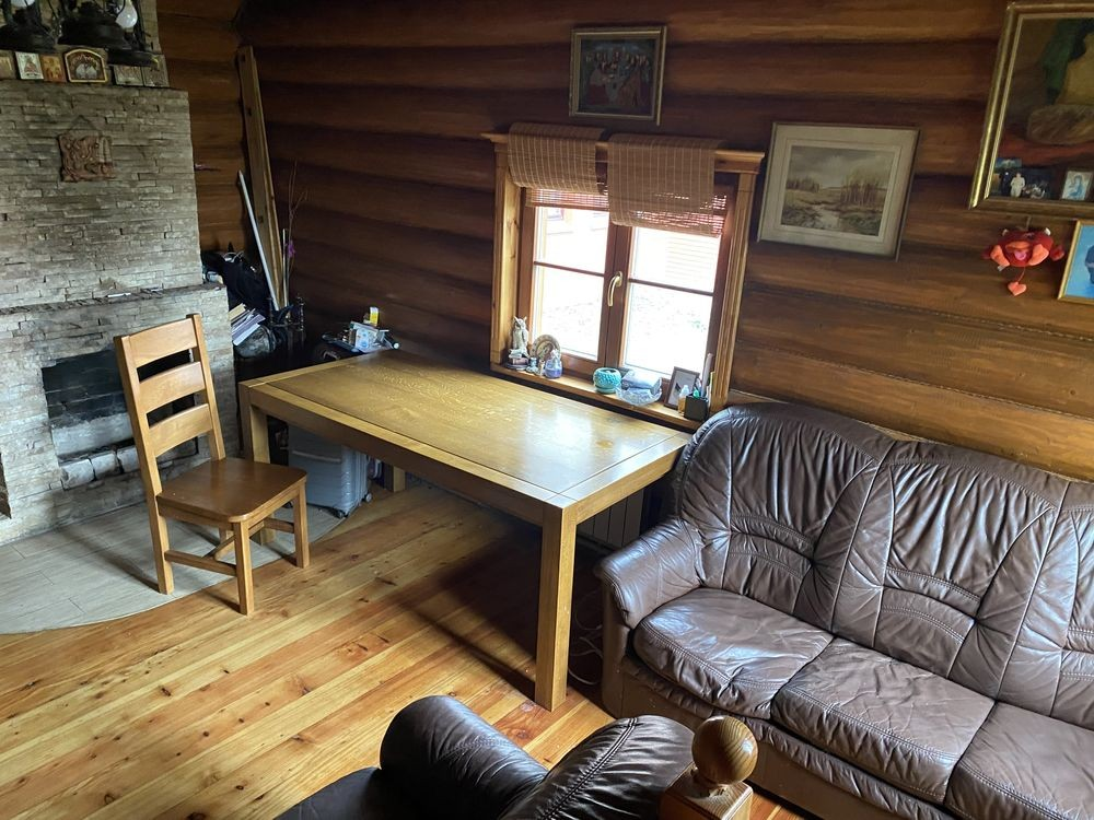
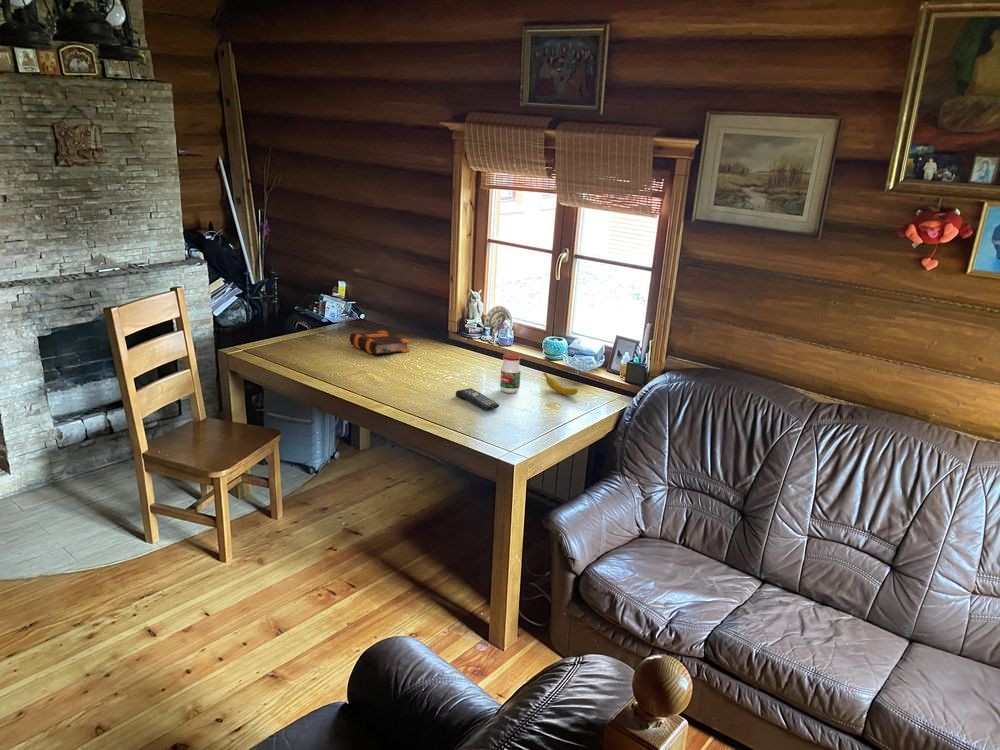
+ remote control [455,387,500,411]
+ banana [543,372,579,396]
+ jar [499,353,522,394]
+ bible [349,330,411,356]
